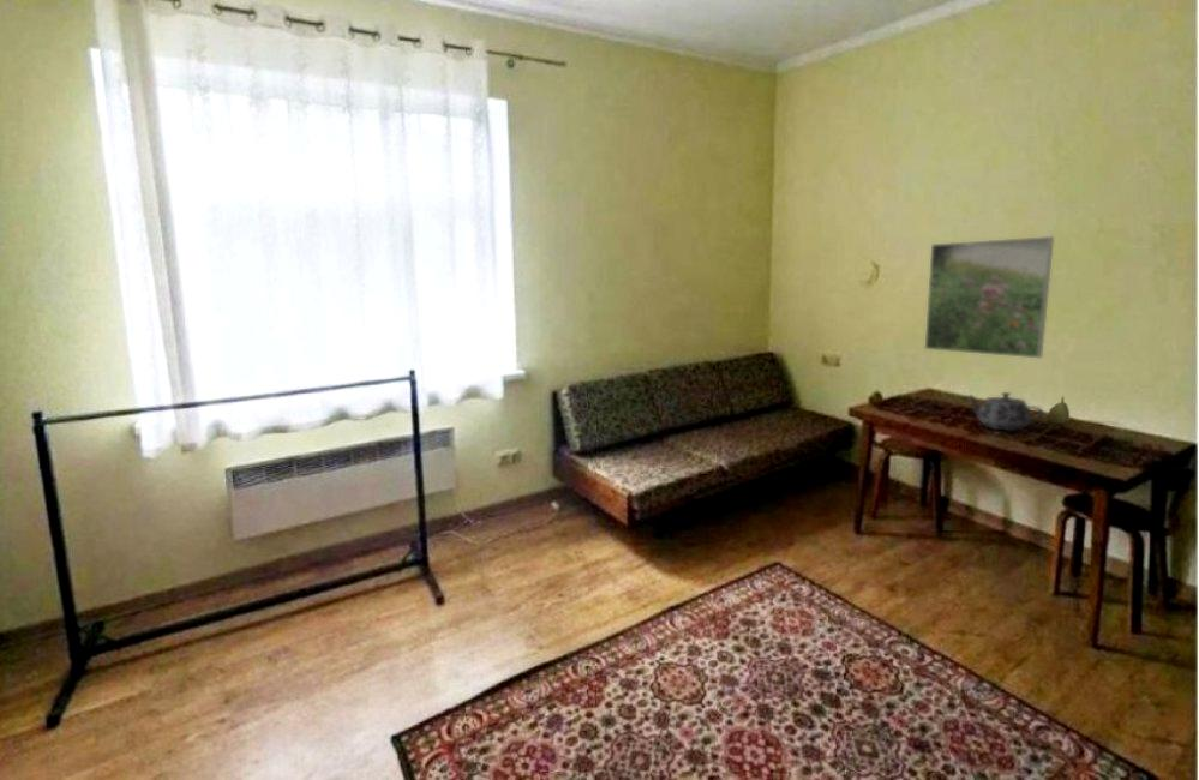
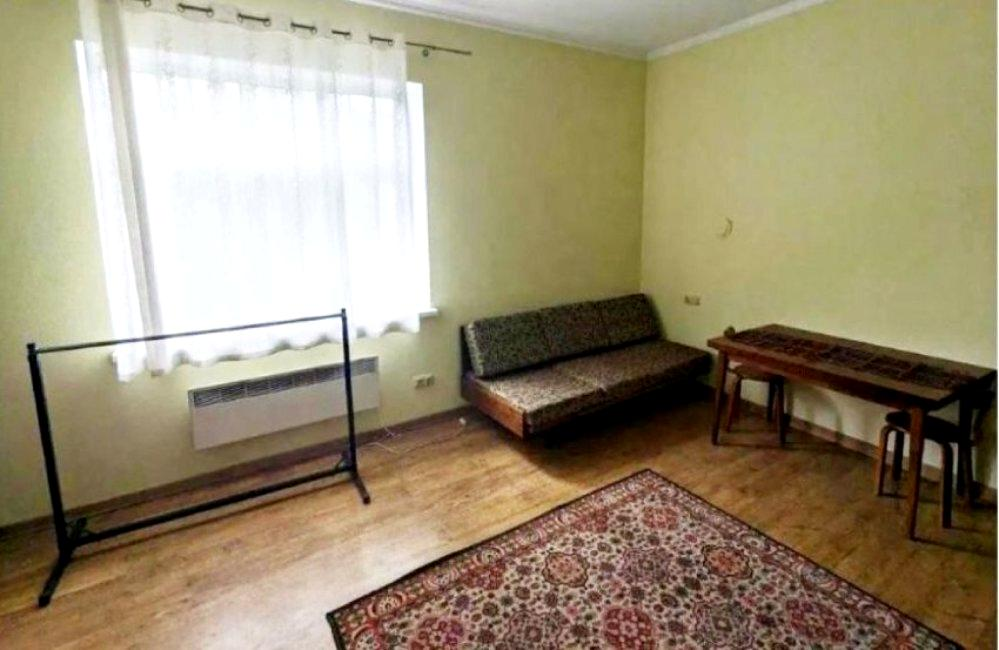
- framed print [924,235,1055,359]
- teapot [964,391,1045,431]
- fruit [1047,395,1071,425]
